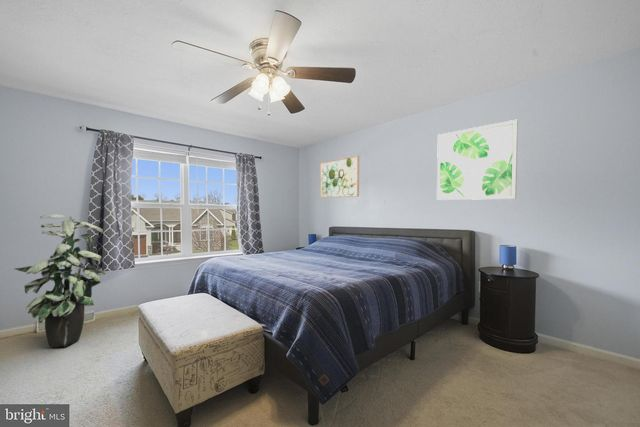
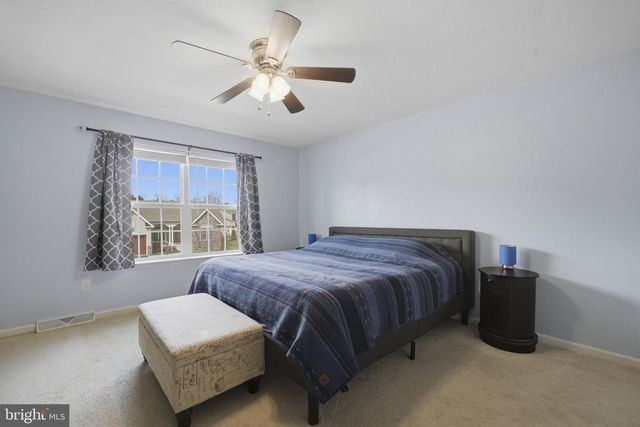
- wall art [436,119,519,201]
- indoor plant [13,213,106,348]
- wall art [319,155,360,199]
